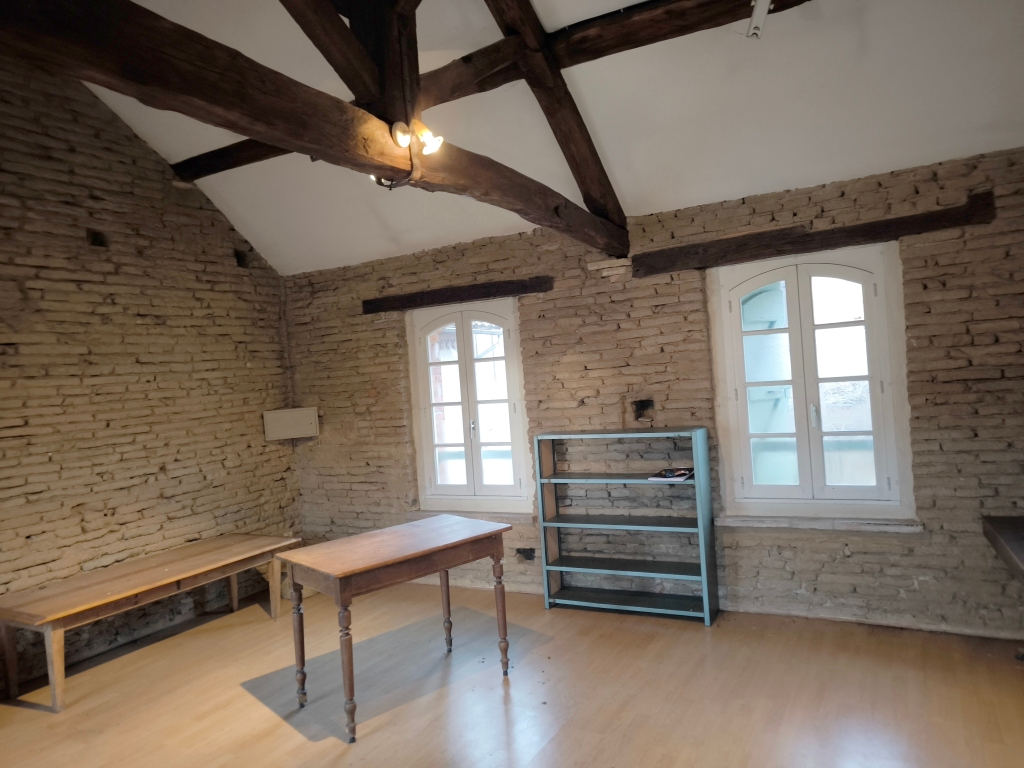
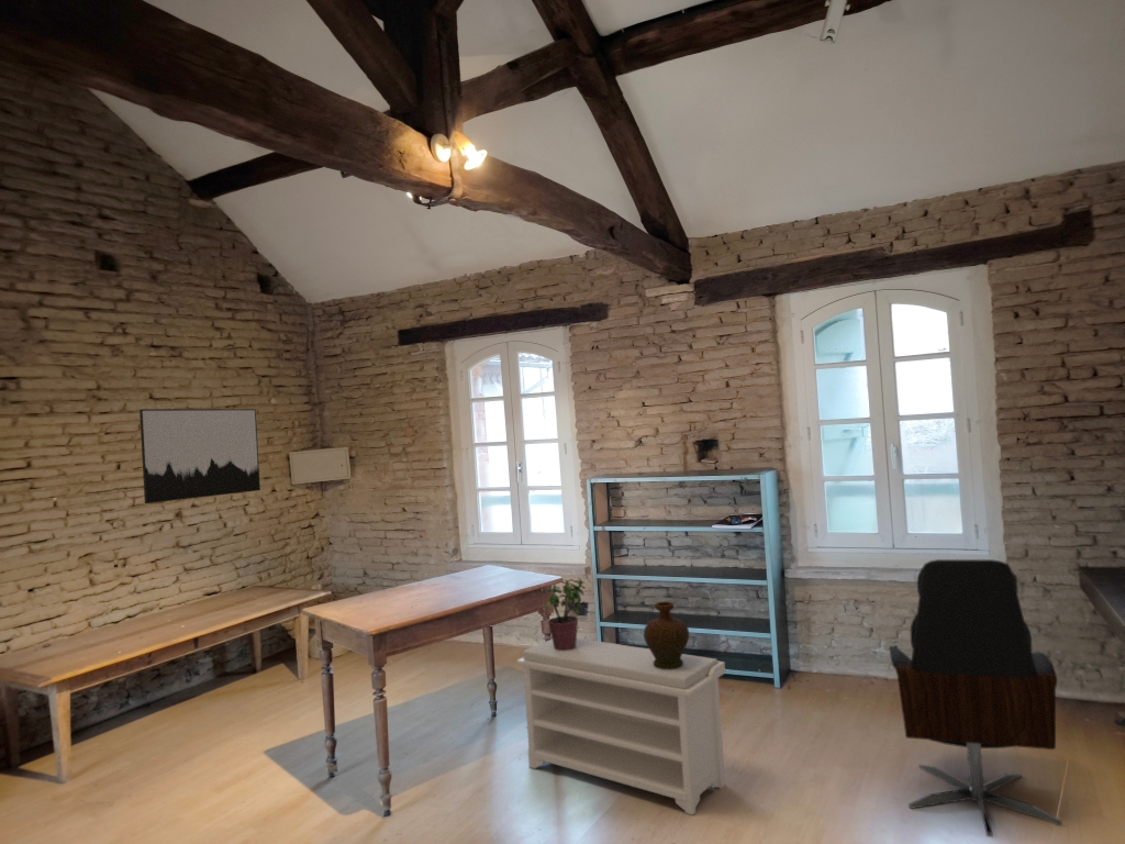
+ wall art [138,408,261,504]
+ decorative vase [643,600,690,669]
+ bench [515,637,727,817]
+ potted plant [545,577,587,651]
+ office chair [888,558,1063,837]
